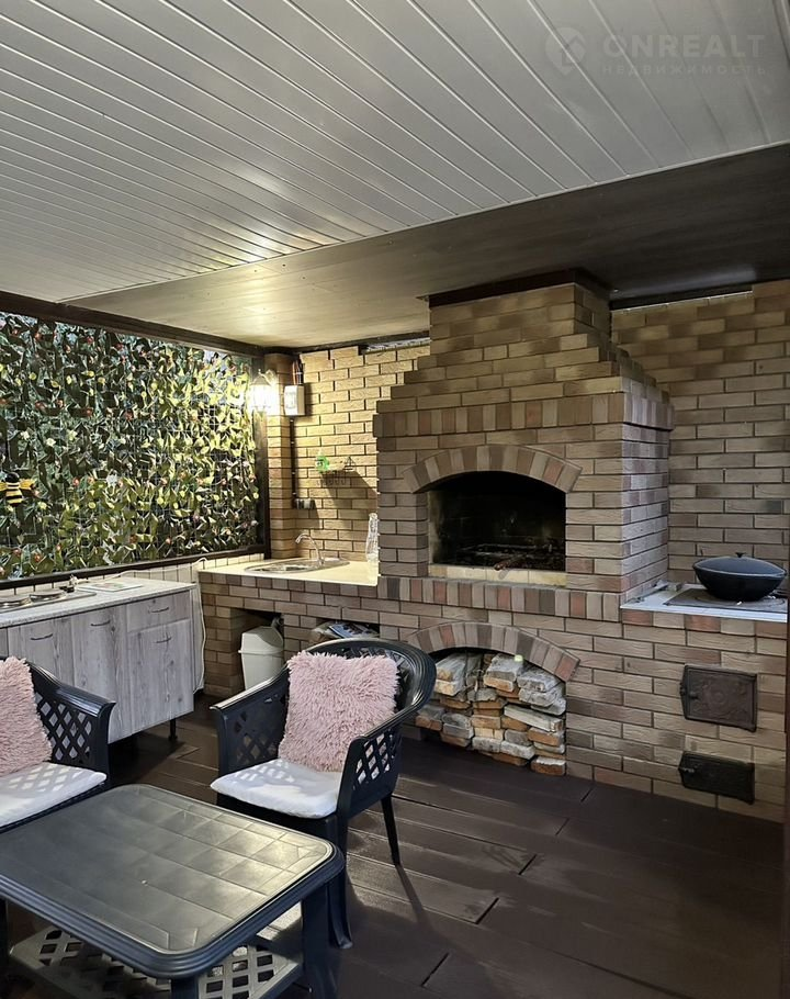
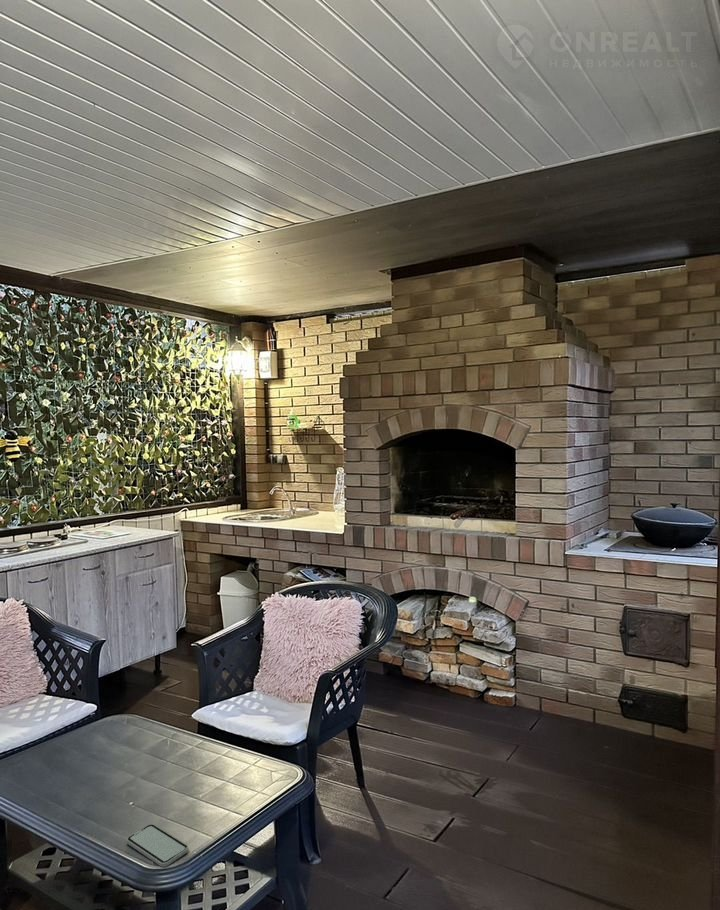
+ smartphone [126,823,189,868]
